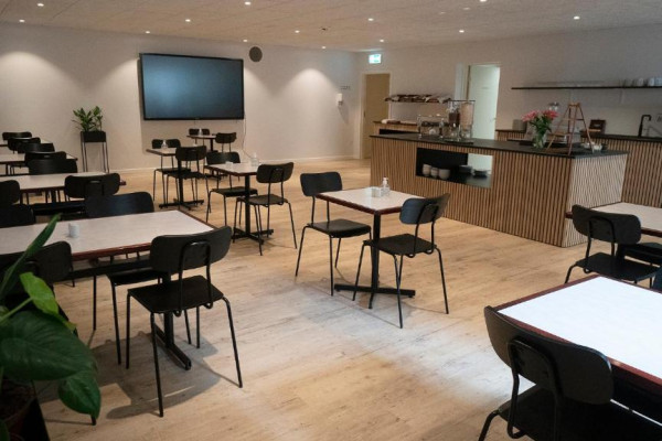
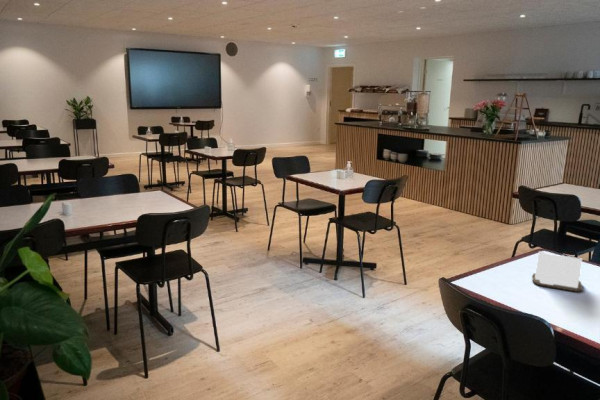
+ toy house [532,250,584,292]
